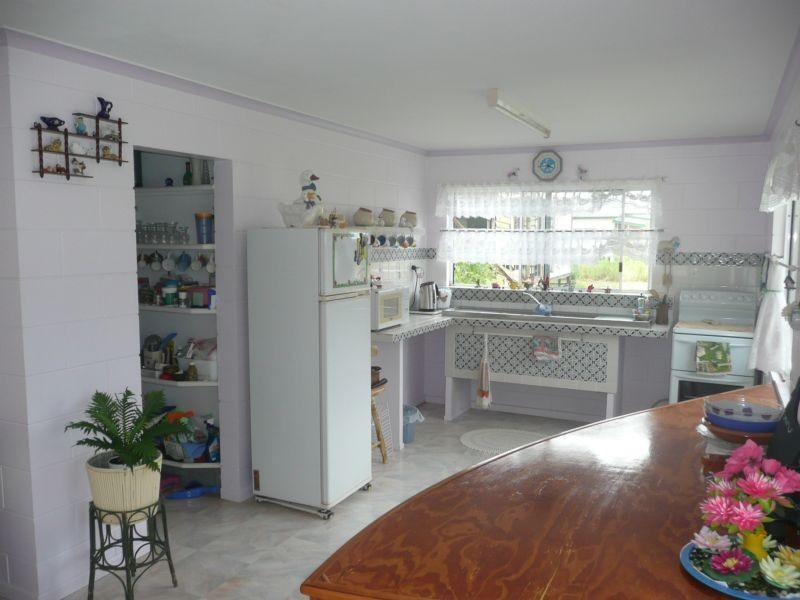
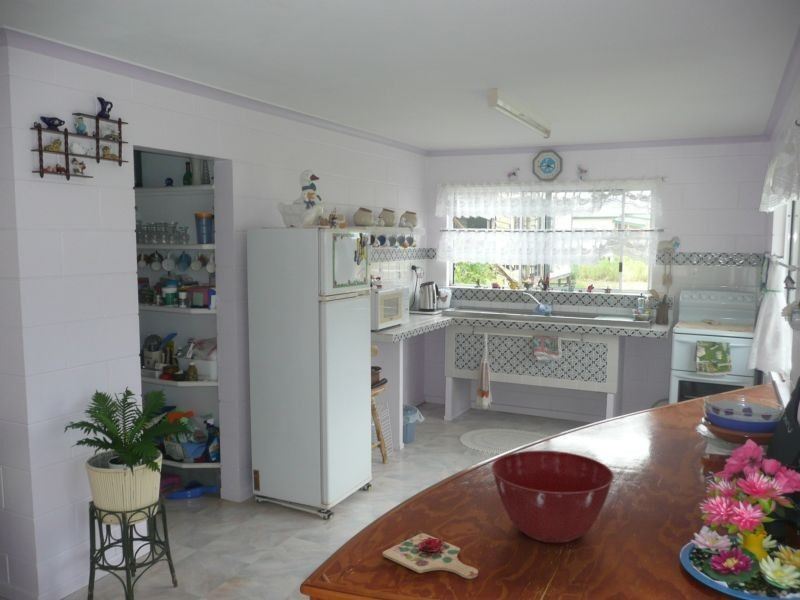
+ cutting board [381,530,479,580]
+ mixing bowl [491,450,615,544]
